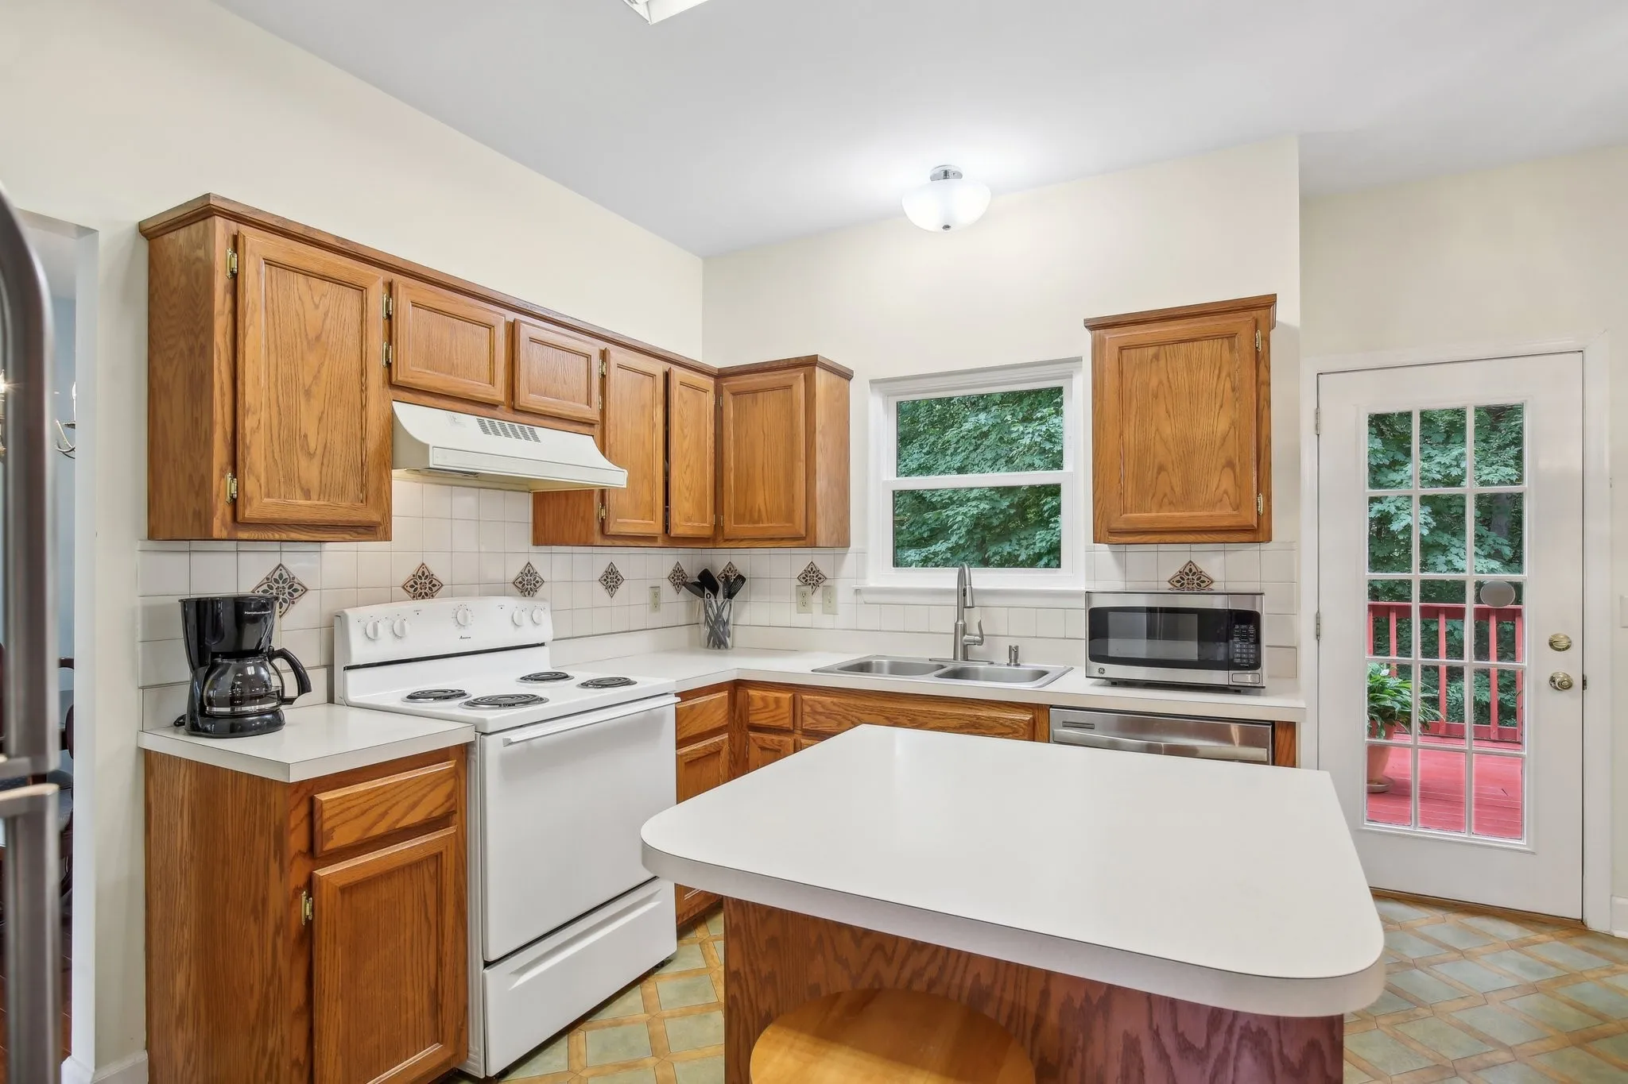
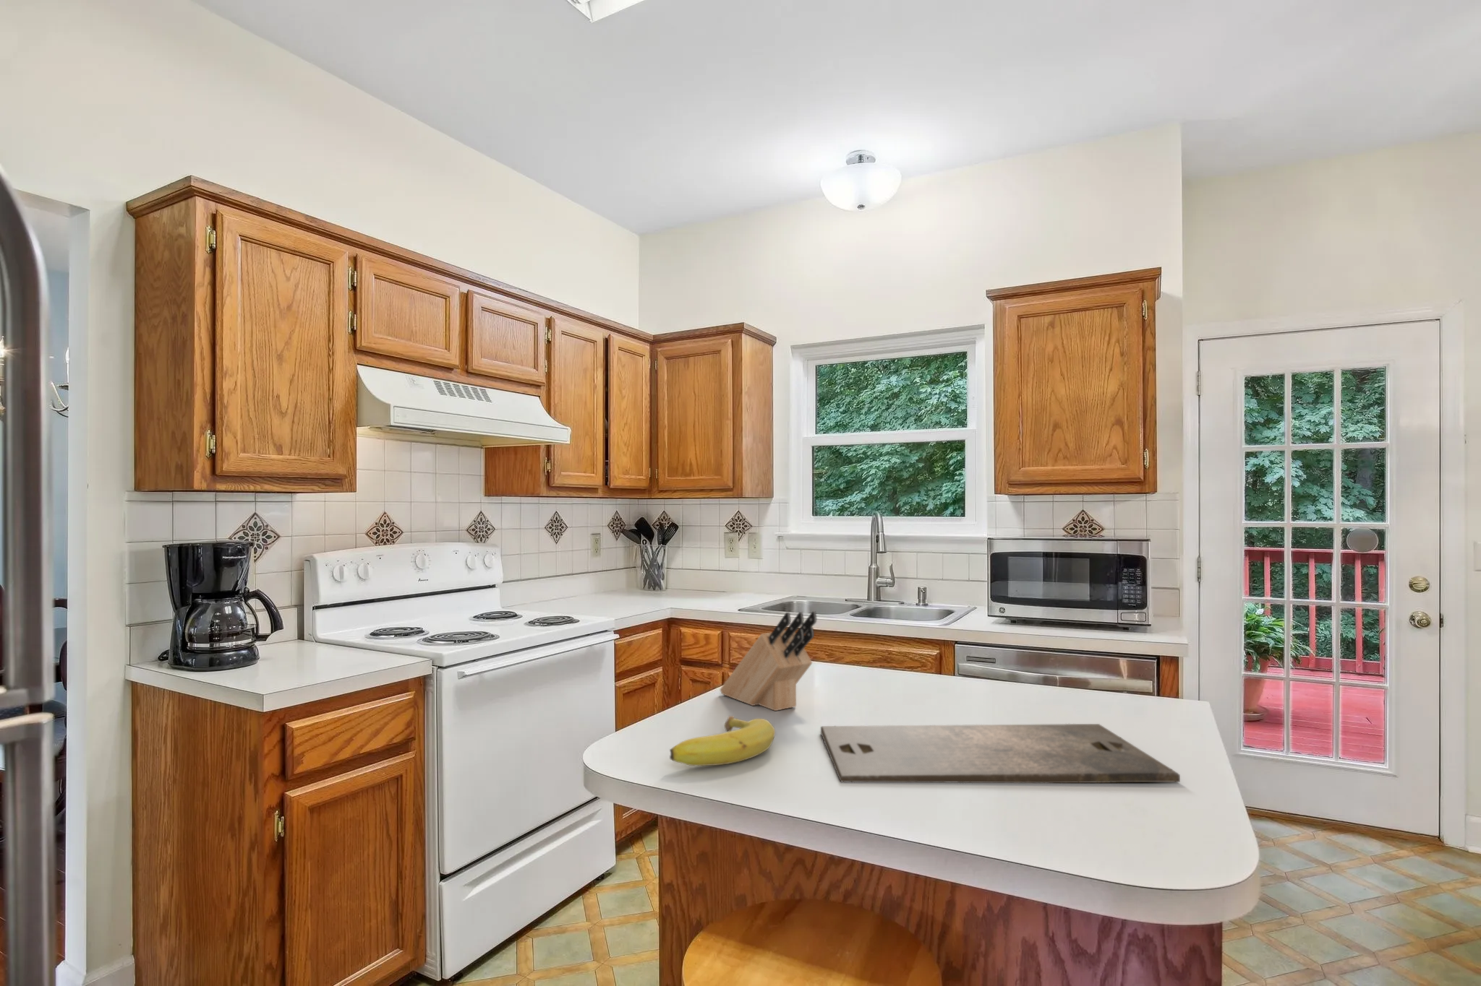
+ cutting board [820,723,1180,784]
+ knife block [719,611,817,712]
+ fruit [668,715,776,766]
